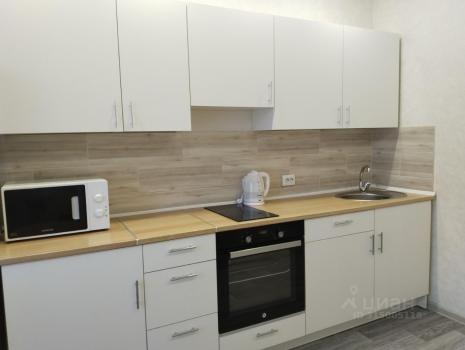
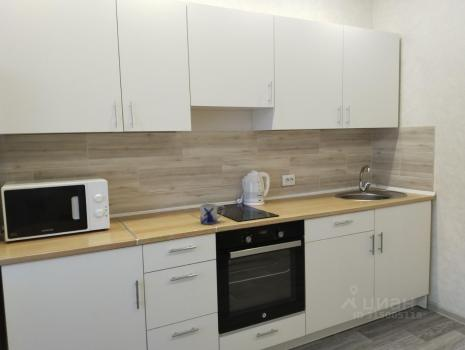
+ mug [199,203,226,225]
